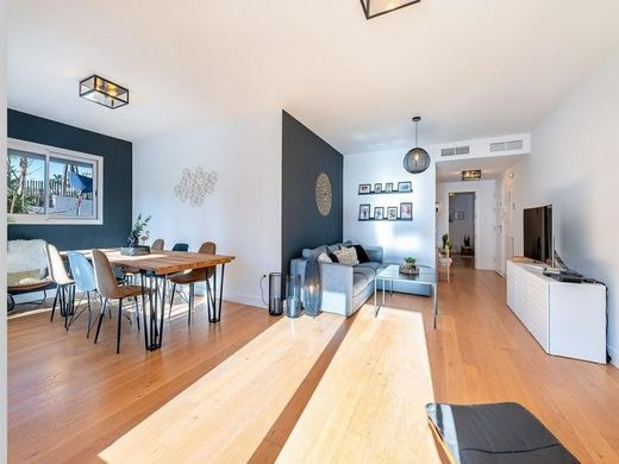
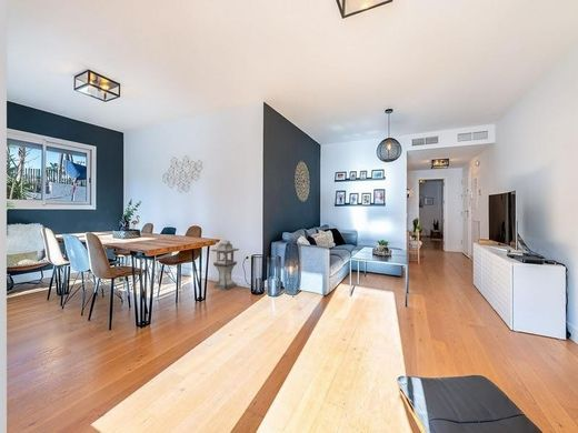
+ lantern [210,239,240,291]
